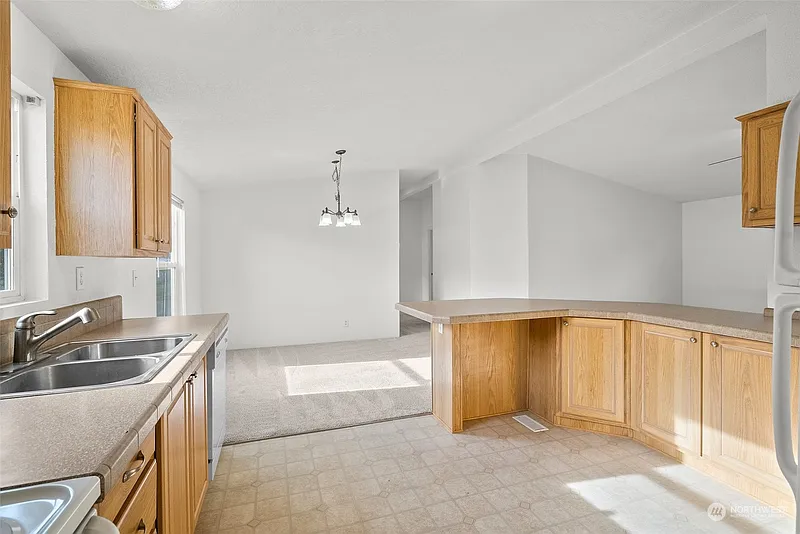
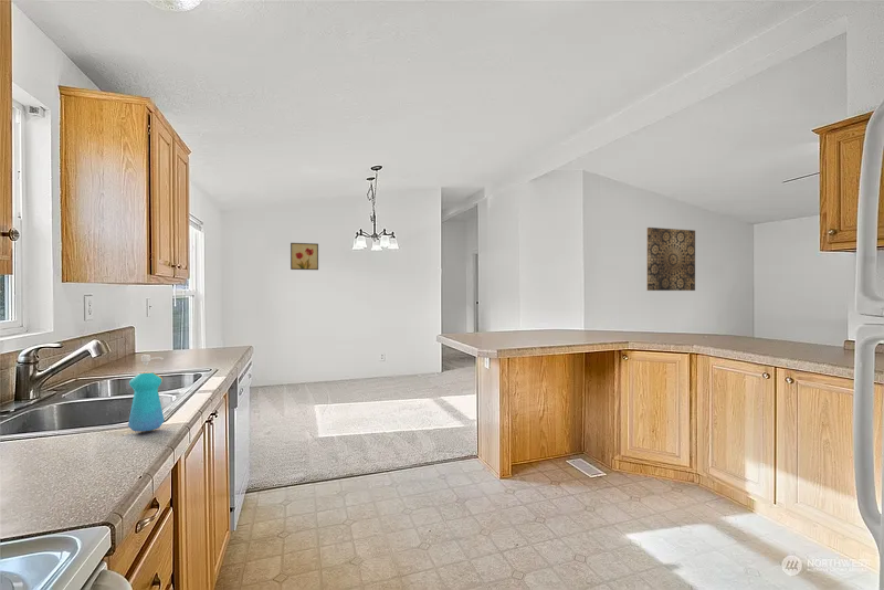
+ wall art [290,242,319,271]
+ soap dispenser [127,354,166,433]
+ wall art [646,226,696,292]
